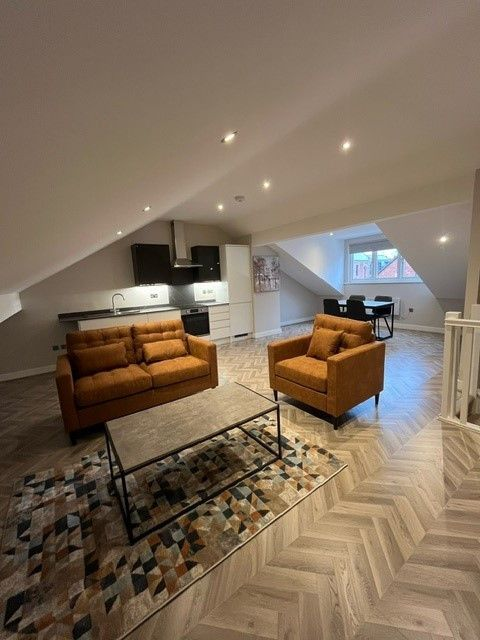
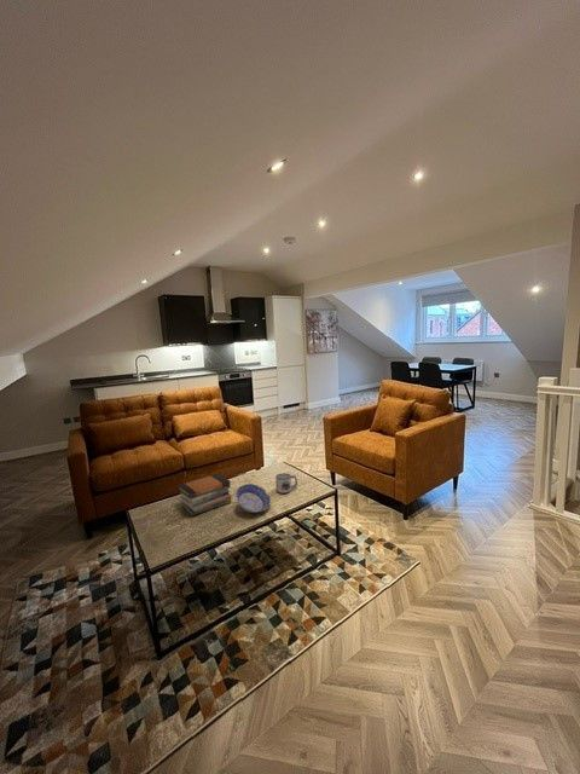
+ bowl [234,483,272,514]
+ book stack [176,473,232,516]
+ mug [274,472,298,495]
